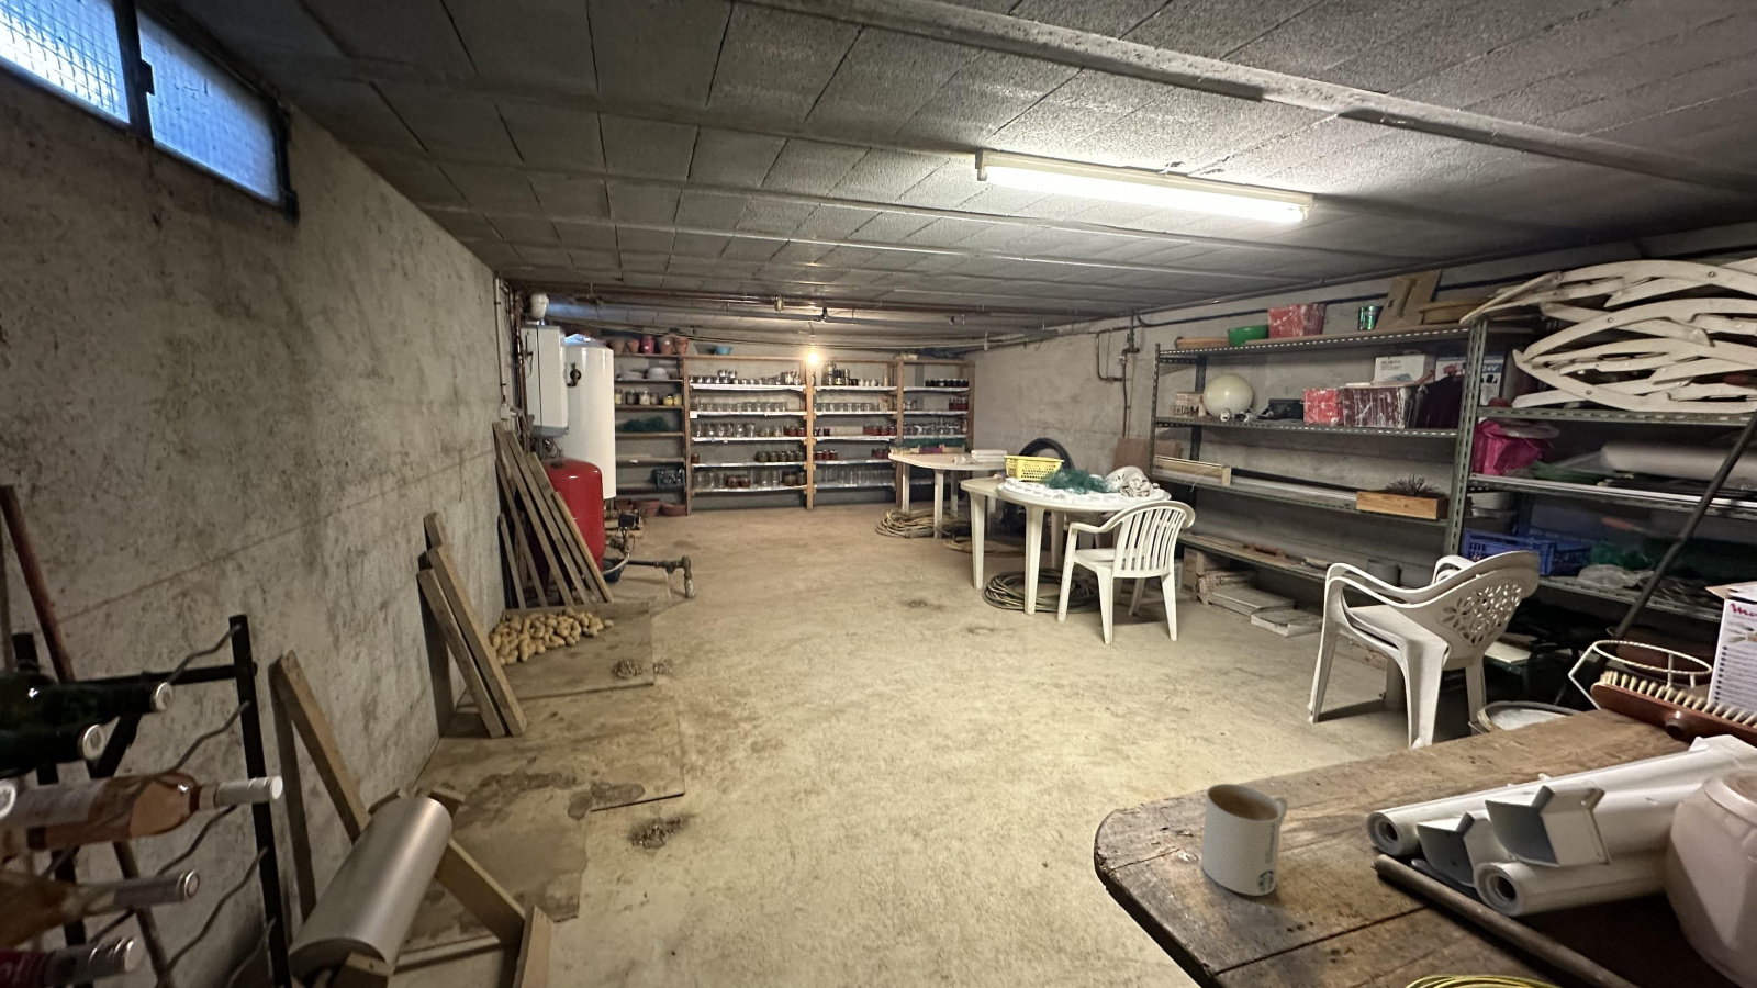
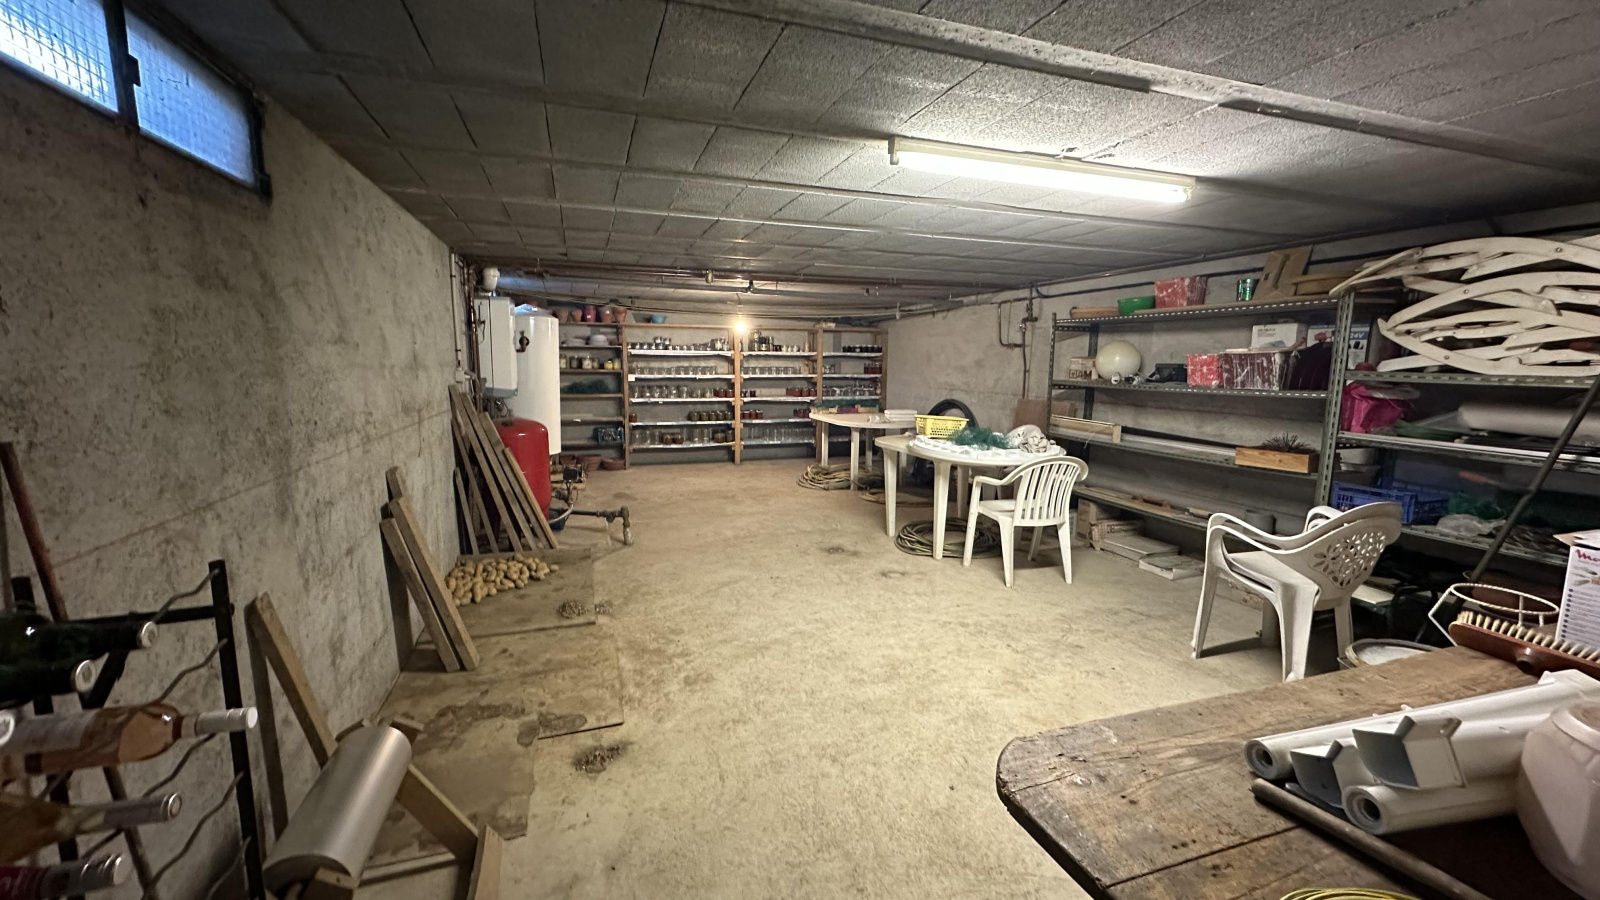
- mug [1201,783,1288,896]
